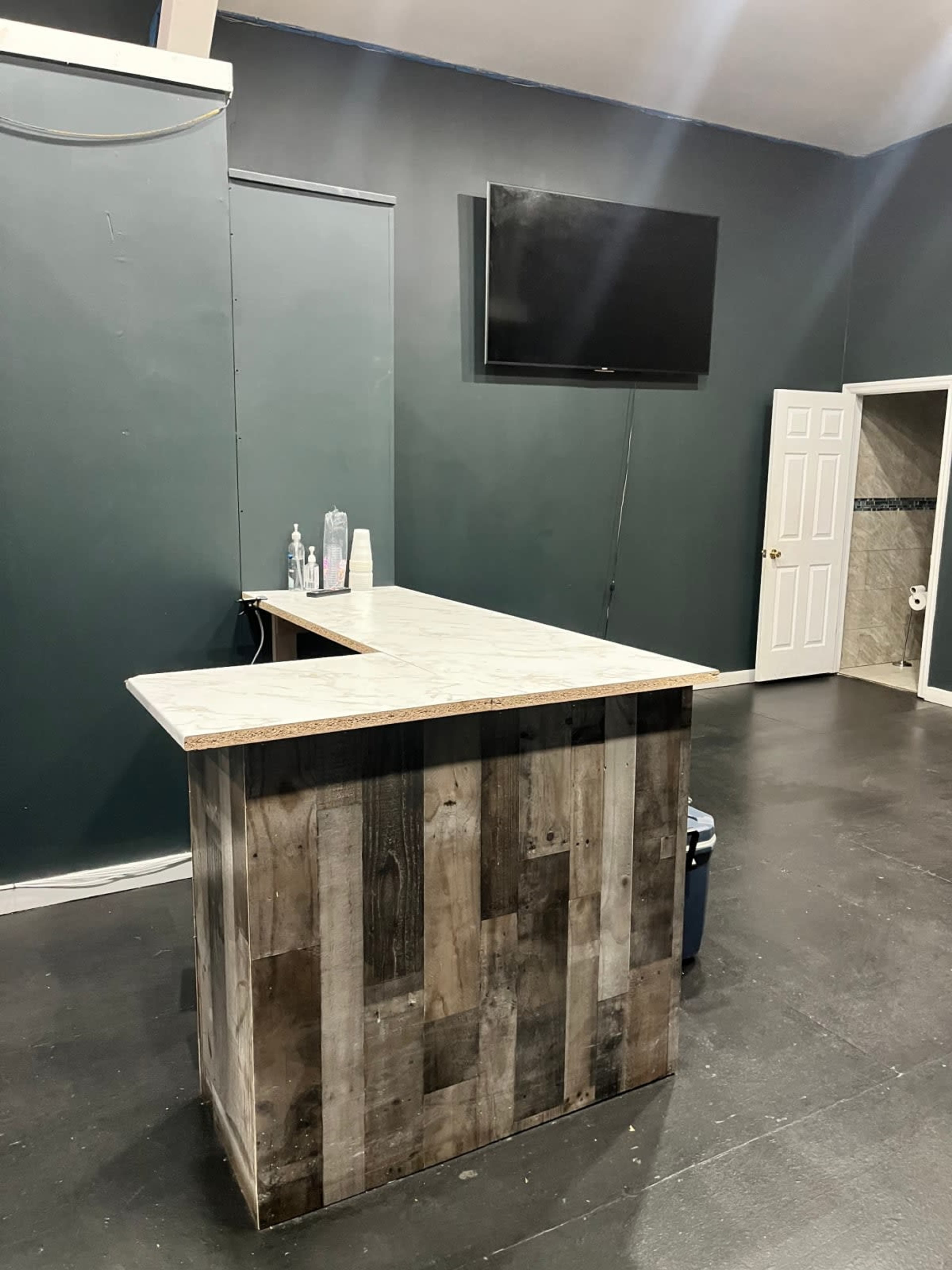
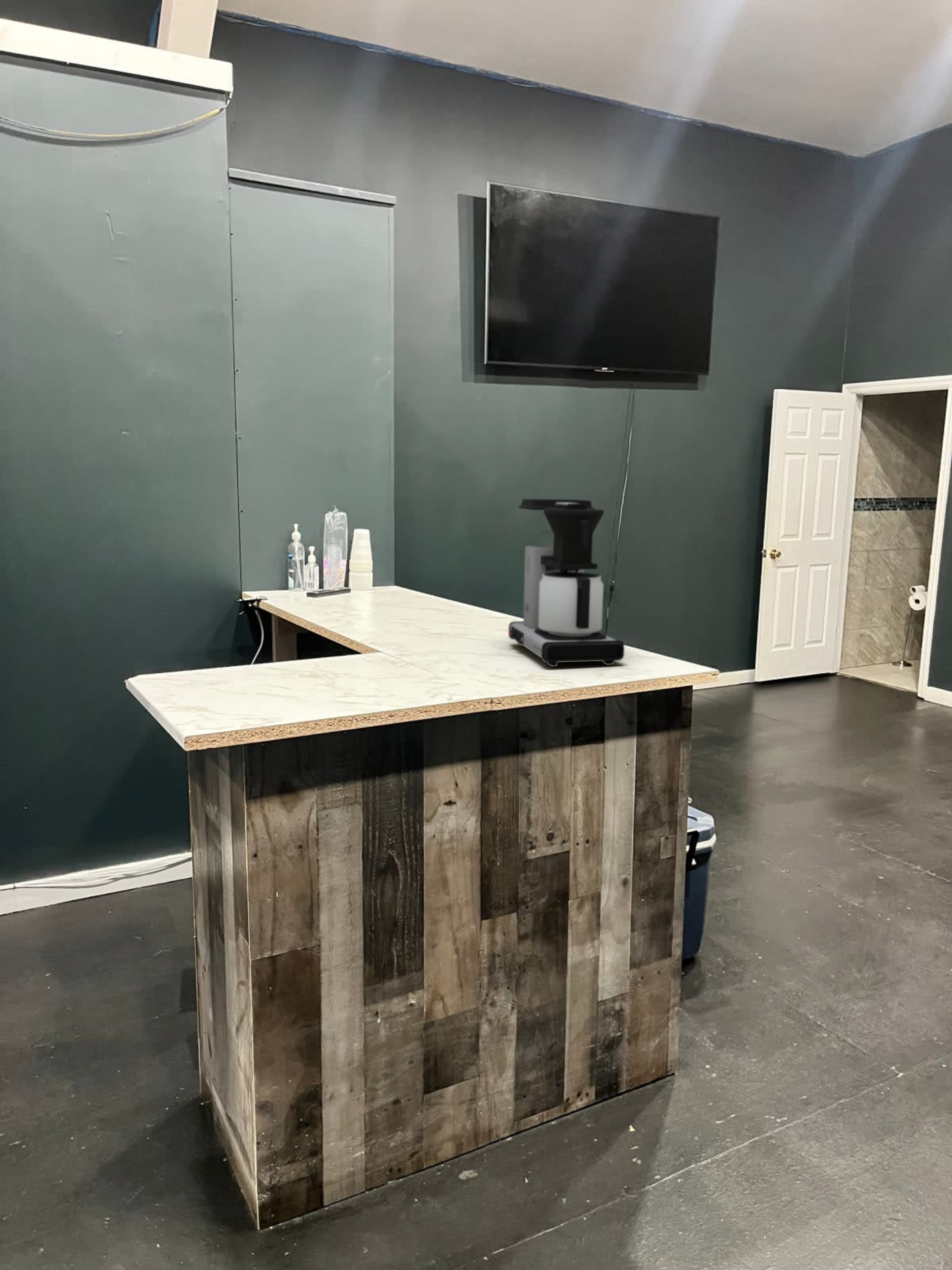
+ coffee maker [508,499,625,667]
